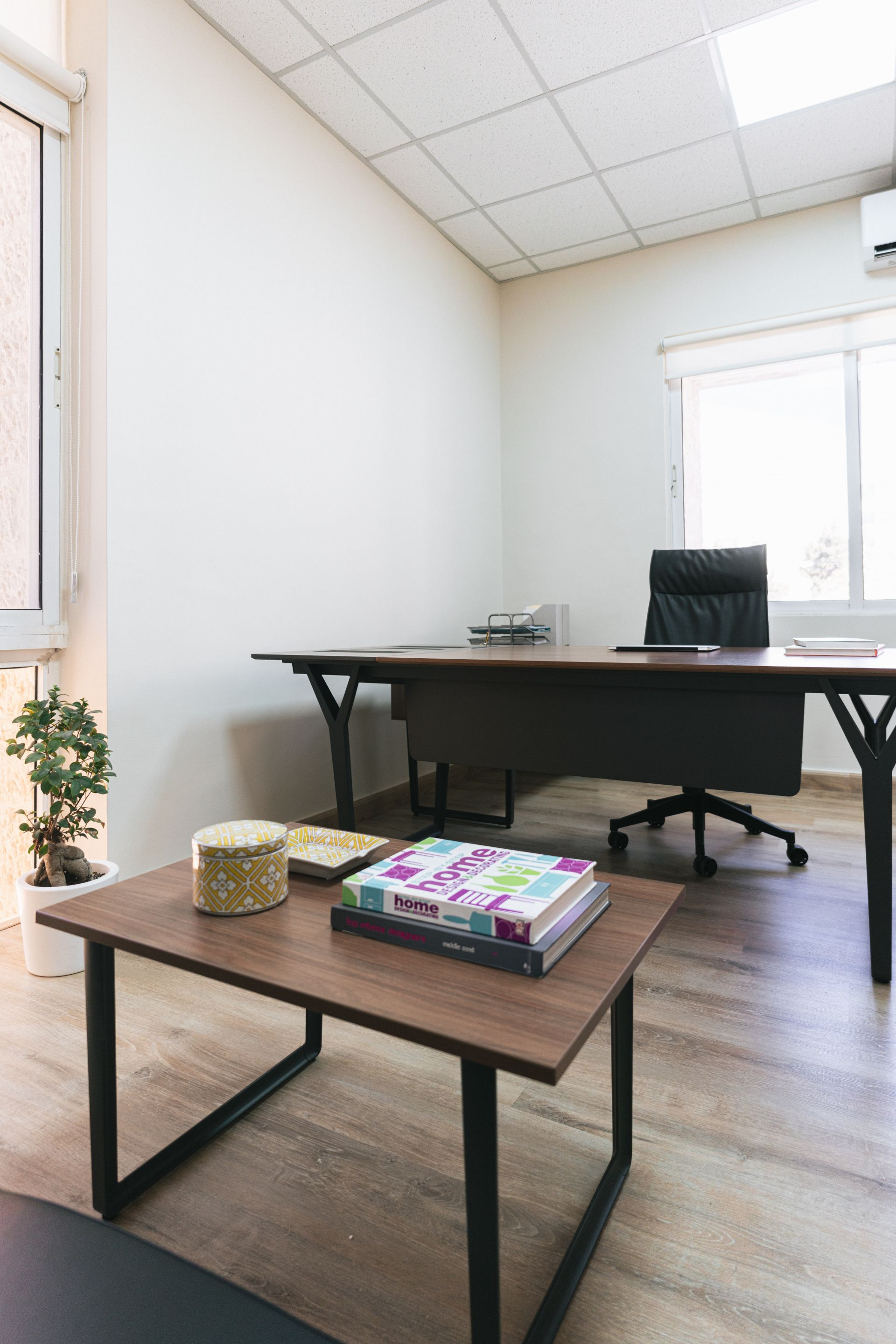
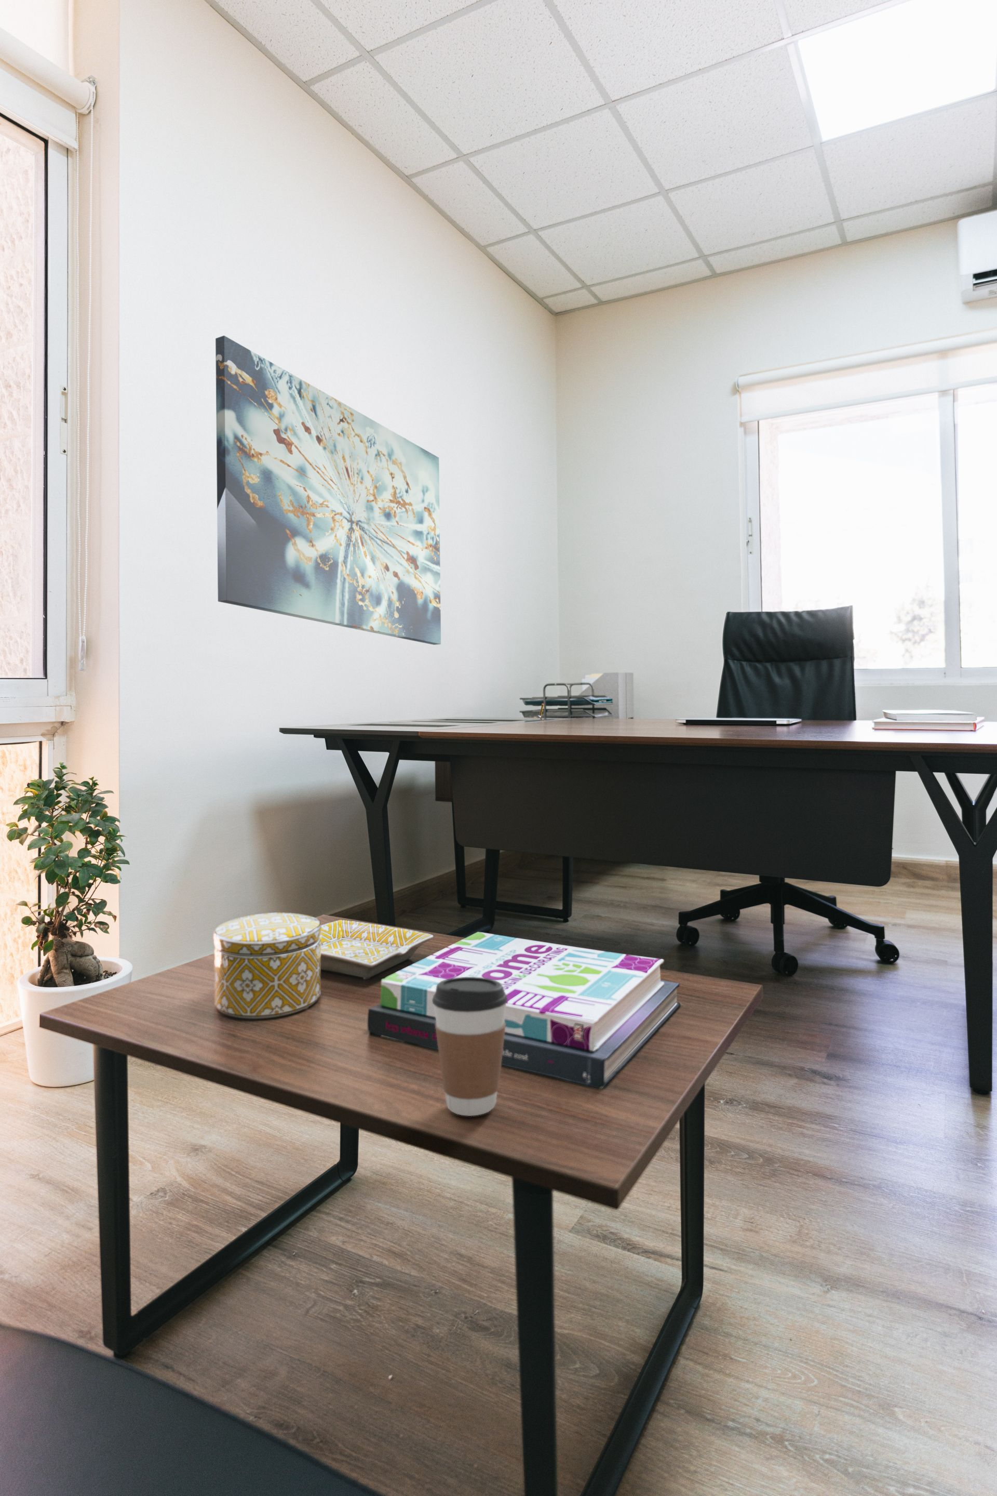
+ coffee cup [432,976,509,1116]
+ wall art [215,335,442,646]
